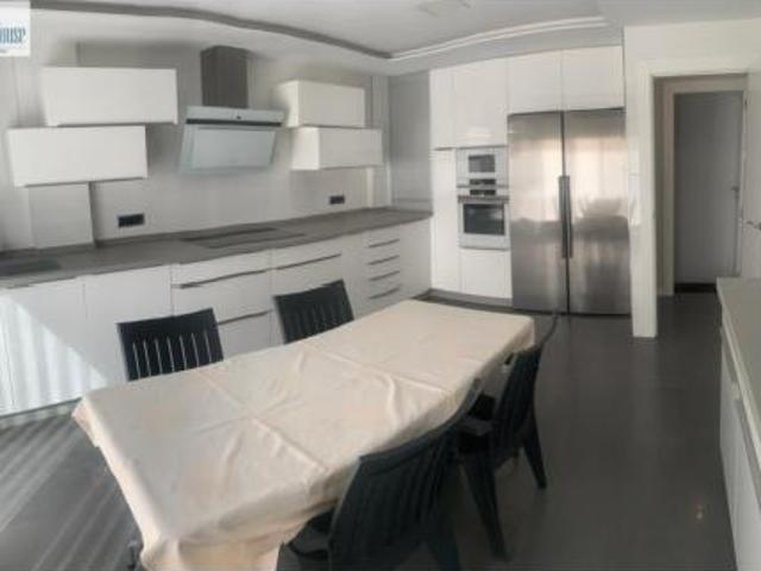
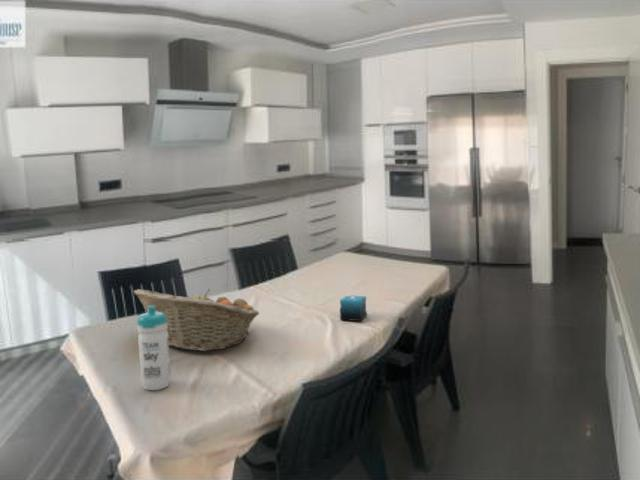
+ candle [339,295,368,322]
+ water bottle [136,306,172,391]
+ fruit basket [133,288,260,352]
